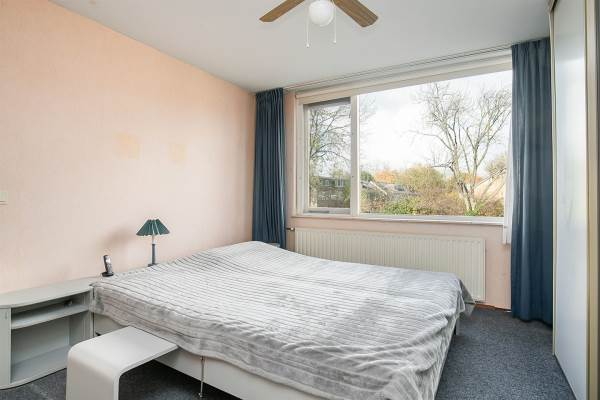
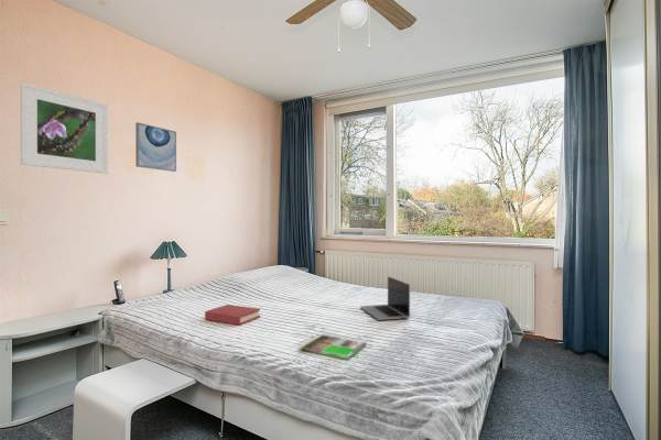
+ laptop [359,275,411,321]
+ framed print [20,81,109,175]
+ hardback book [204,304,261,327]
+ magazine [297,333,368,361]
+ wall art [134,121,177,173]
